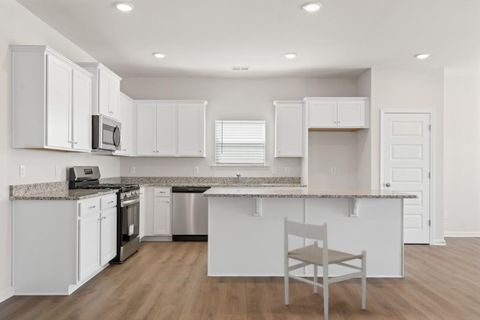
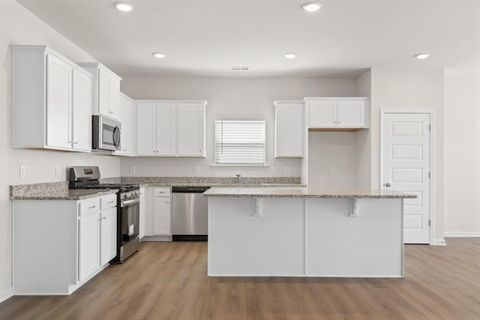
- chair [283,215,367,320]
